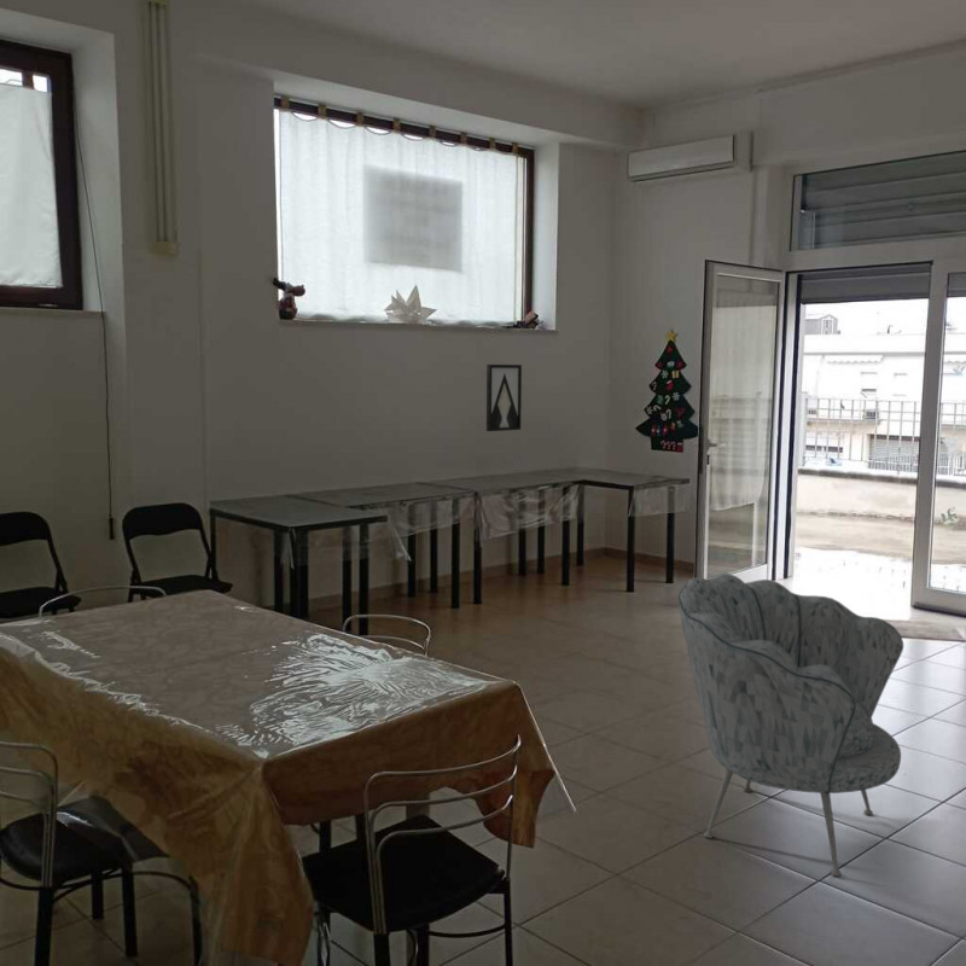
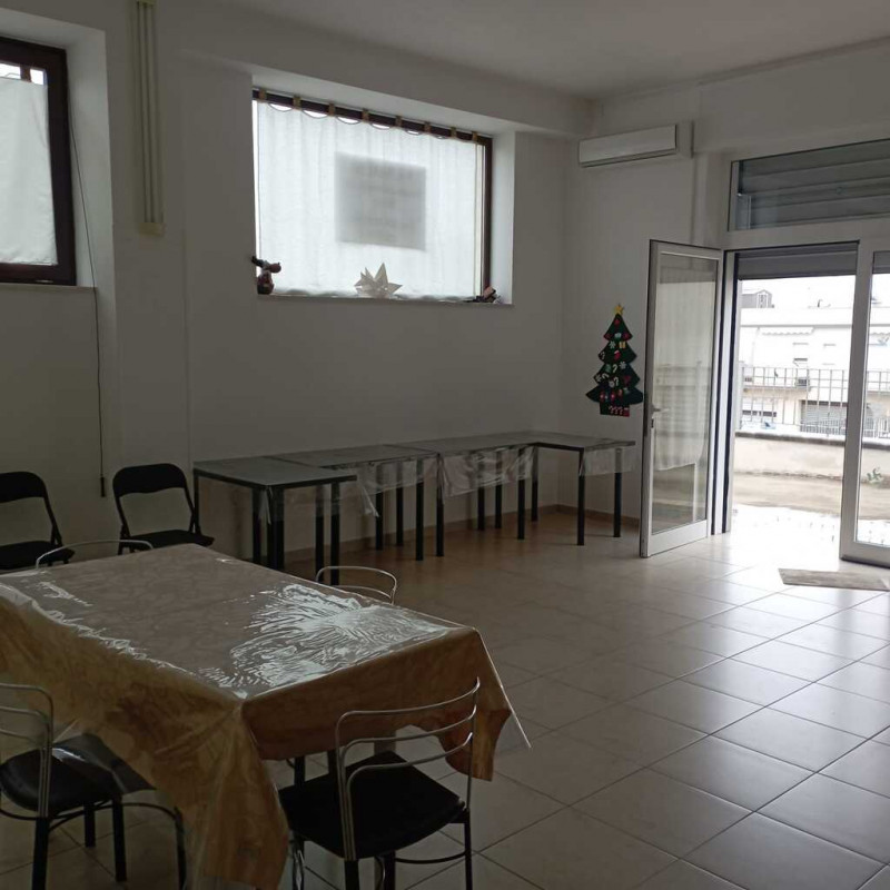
- armchair [677,572,904,878]
- wall art [485,363,523,432]
